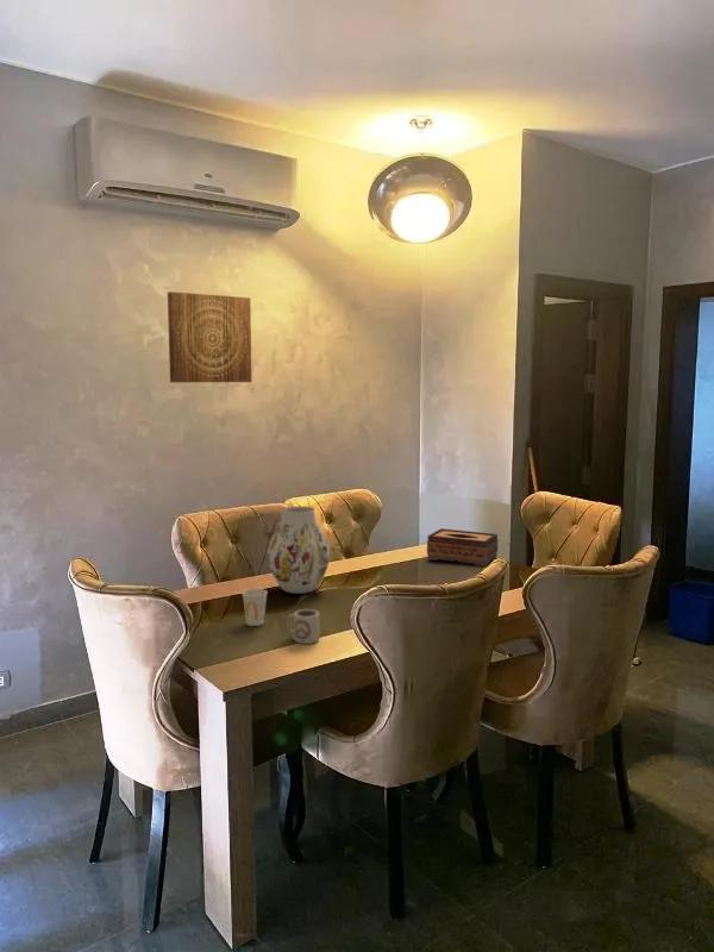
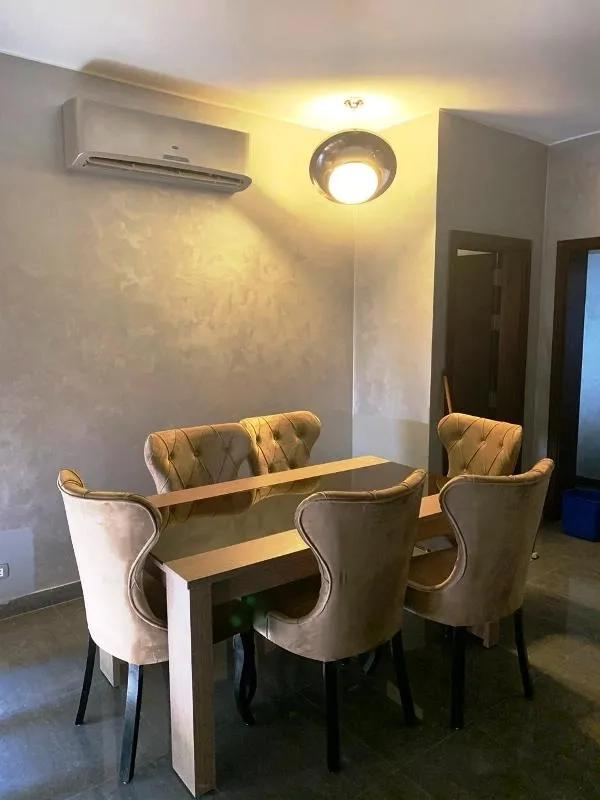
- cup [286,608,320,645]
- wall art [167,290,252,383]
- cup [240,588,269,627]
- tissue box [426,527,499,568]
- vase [267,505,331,595]
